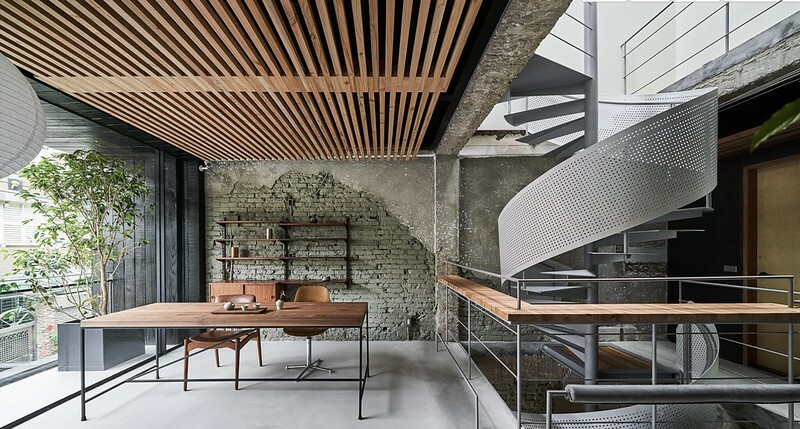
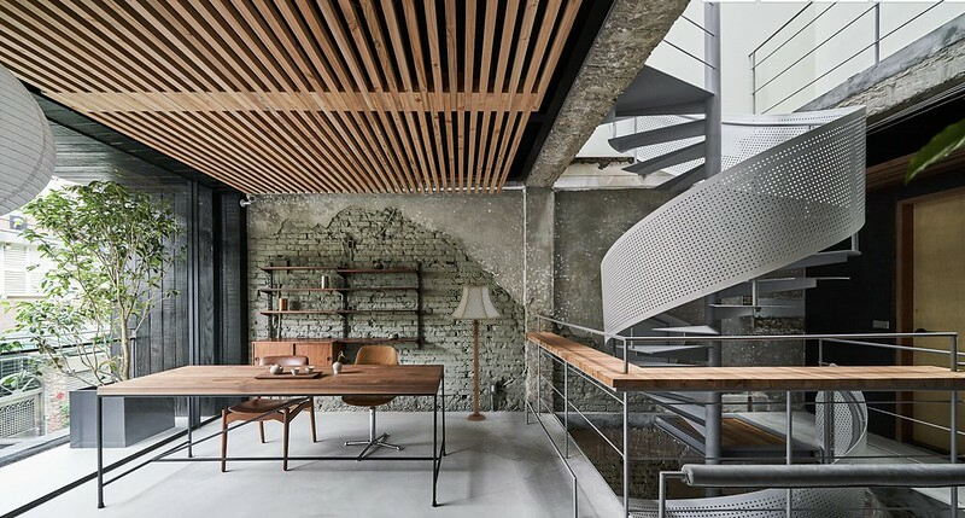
+ floor lamp [450,280,503,423]
